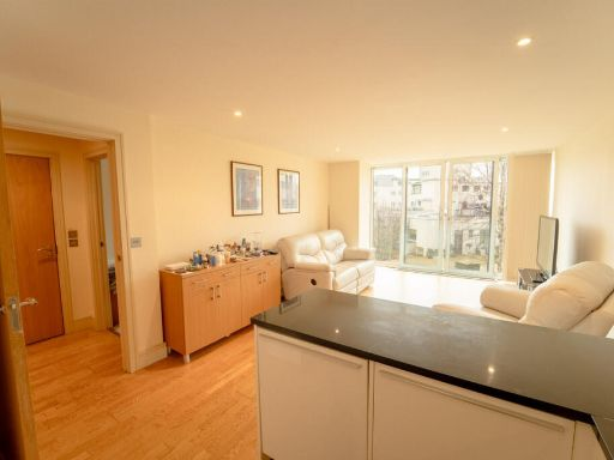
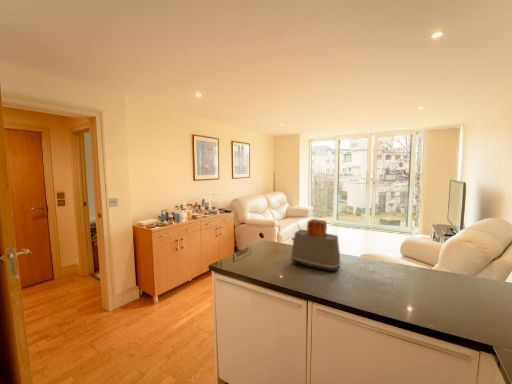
+ toaster [289,218,342,272]
